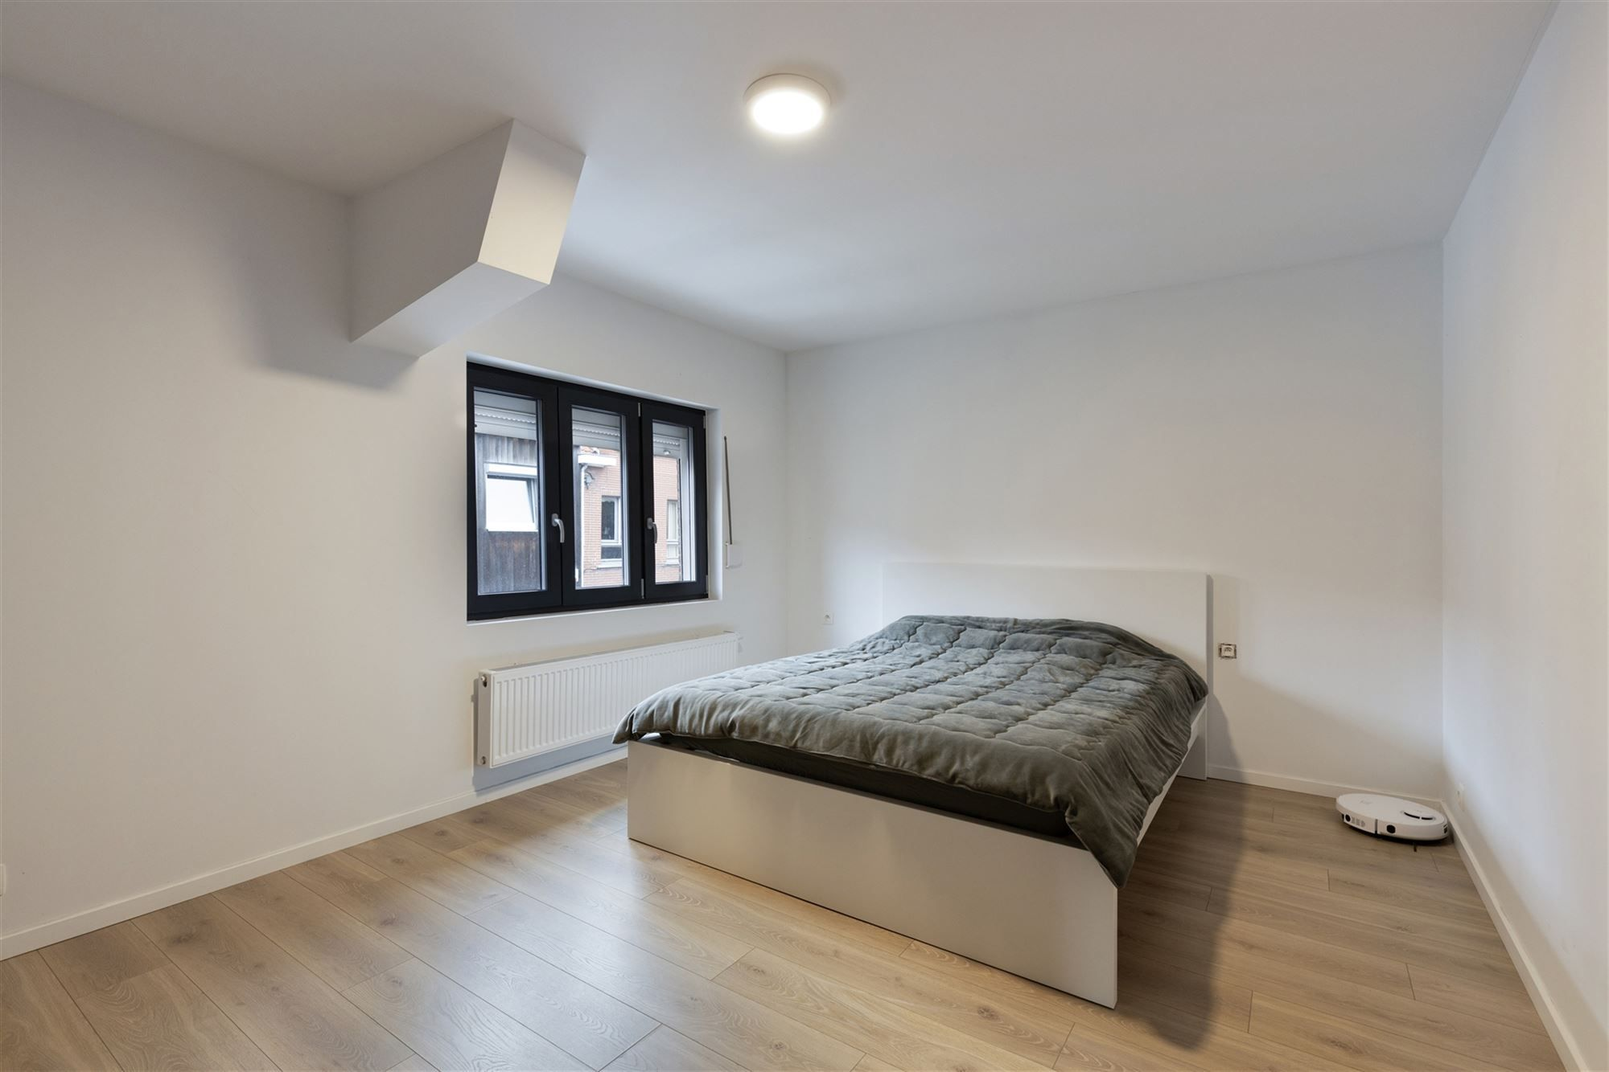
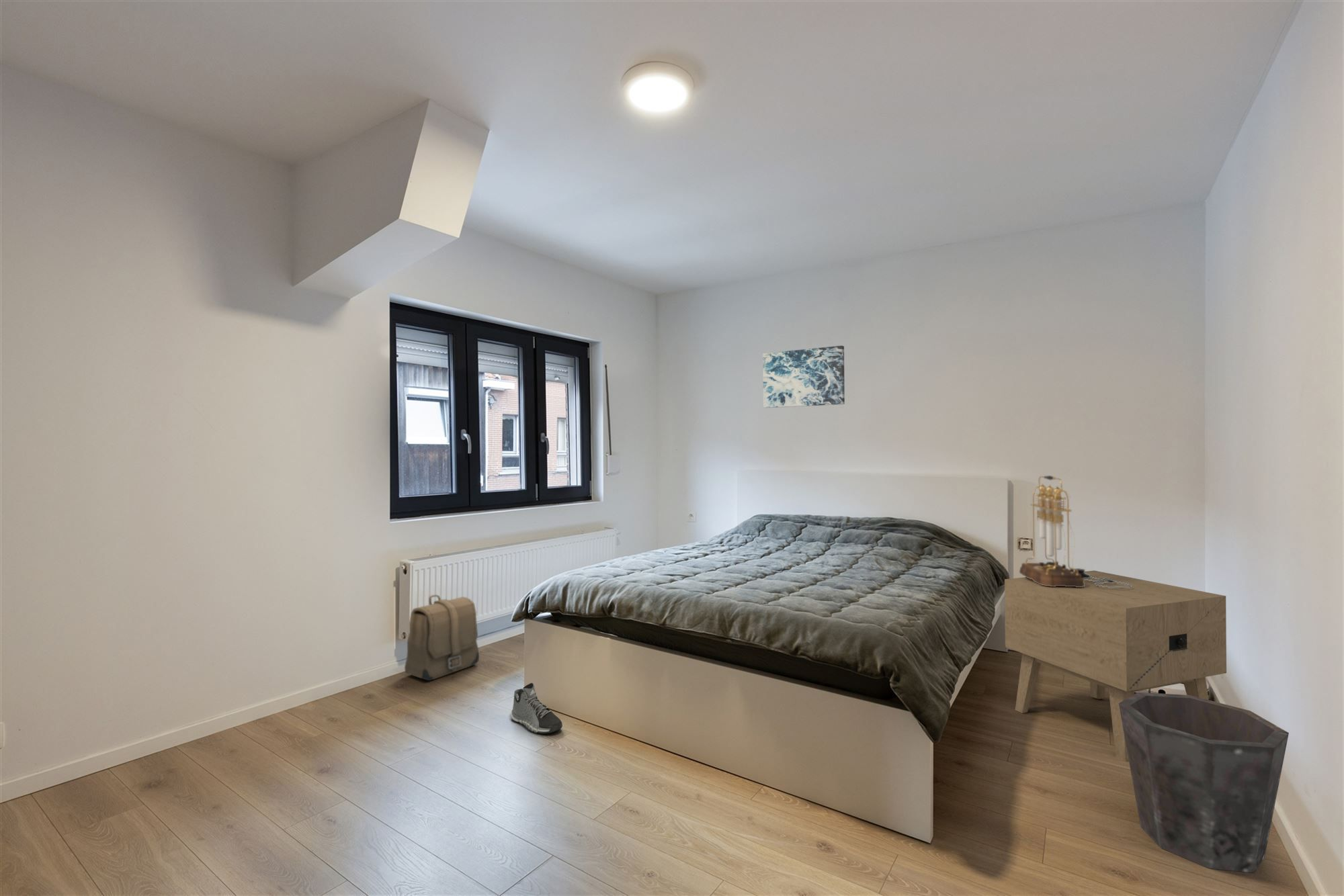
+ wall art [762,345,845,408]
+ nightstand [1004,570,1227,762]
+ backpack [404,594,480,682]
+ waste bin [1119,692,1290,873]
+ table lamp [1019,475,1131,588]
+ sneaker [510,682,563,734]
